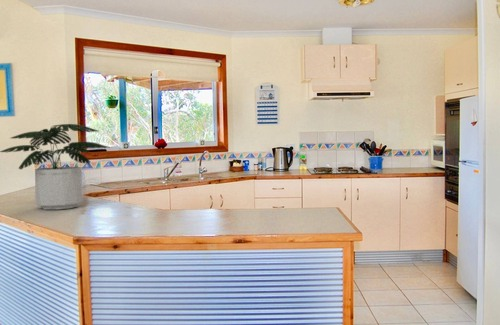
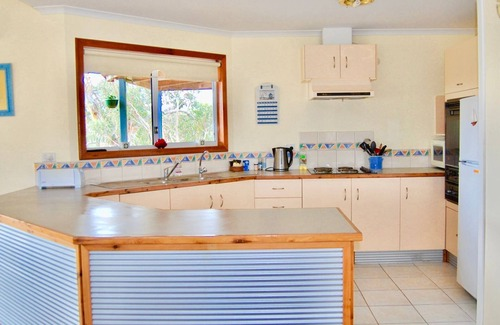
- potted plant [0,123,111,211]
